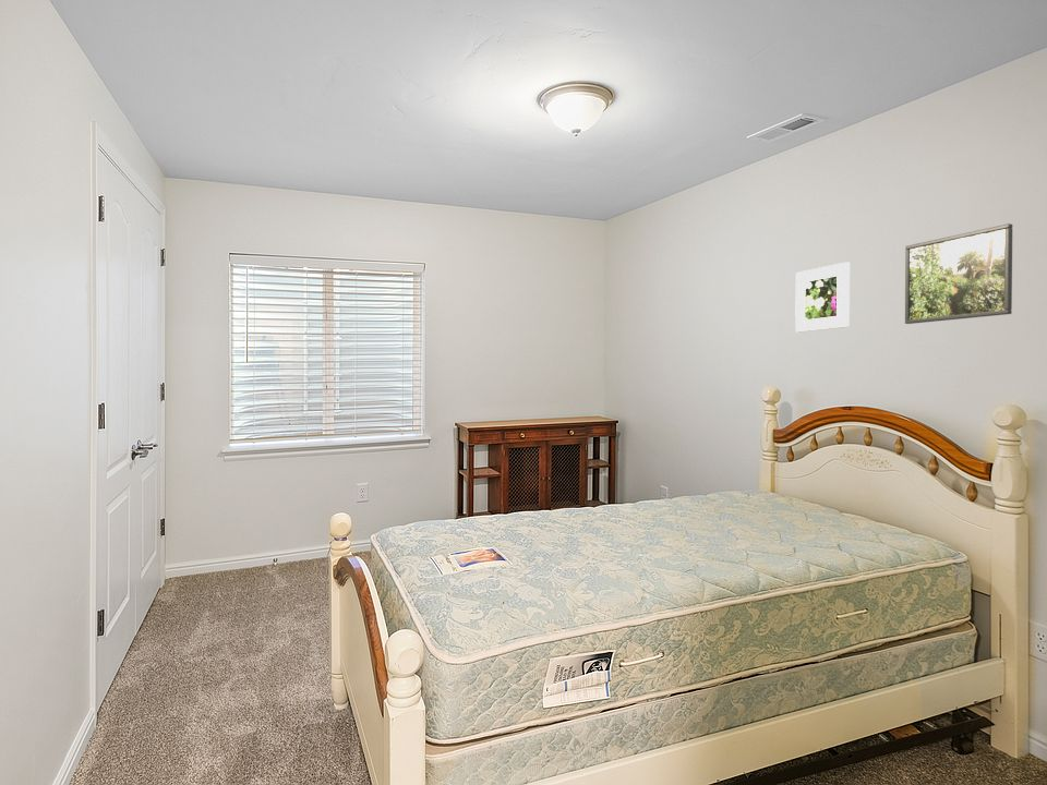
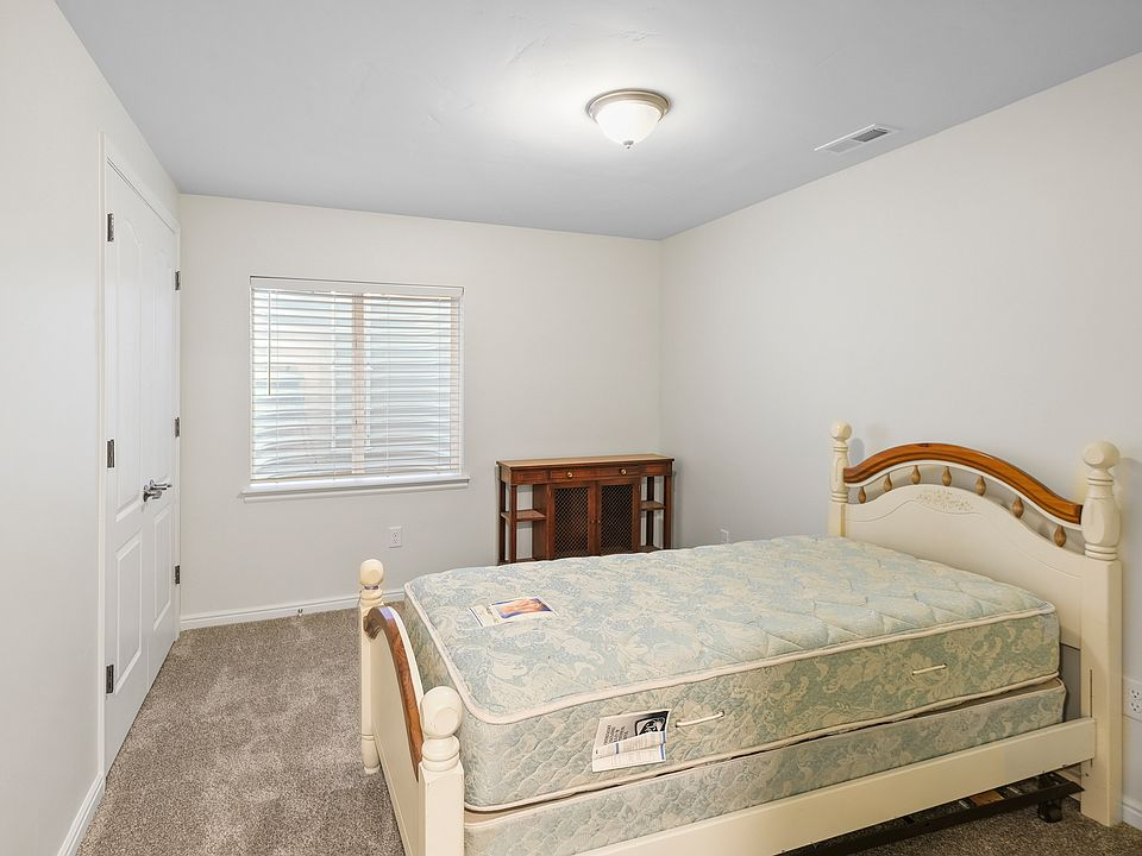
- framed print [794,261,851,333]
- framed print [904,222,1013,325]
